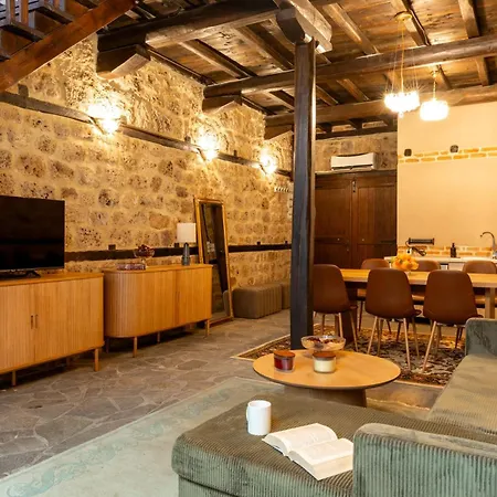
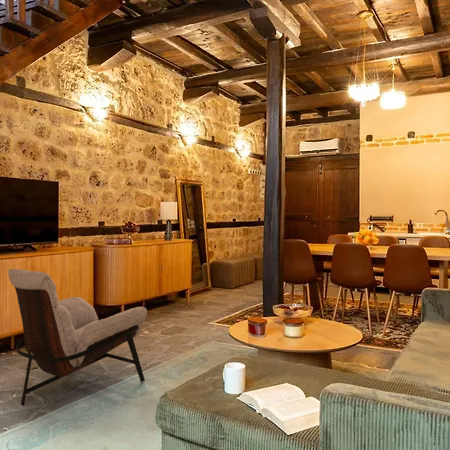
+ lounge chair [7,268,148,407]
